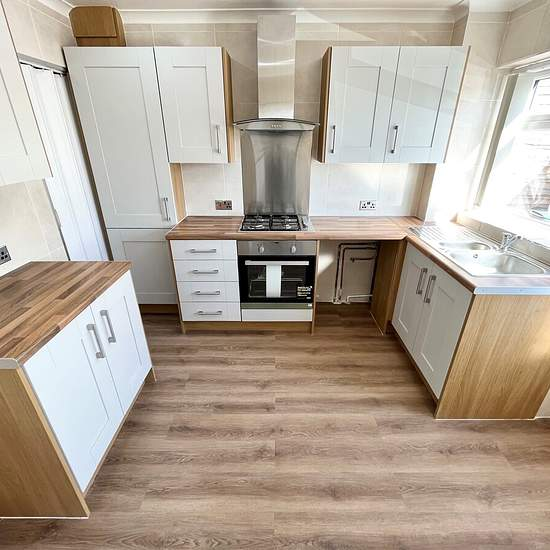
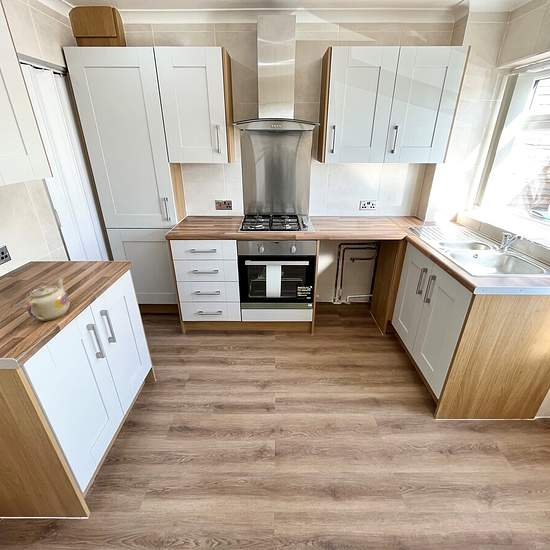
+ teapot [25,278,71,322]
